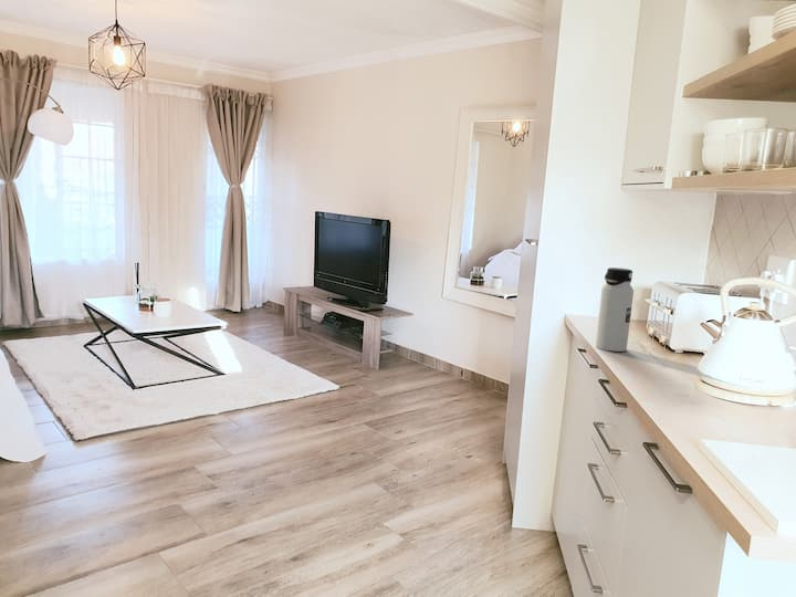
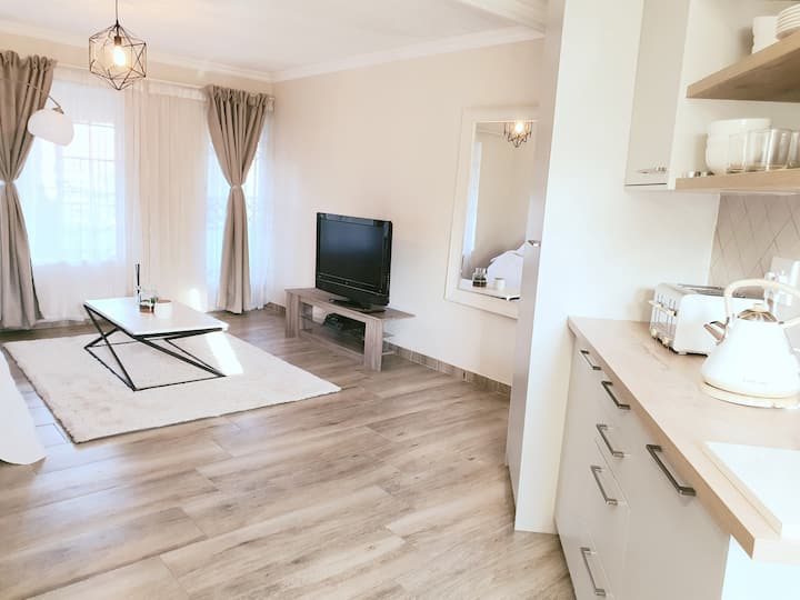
- water bottle [595,266,635,353]
